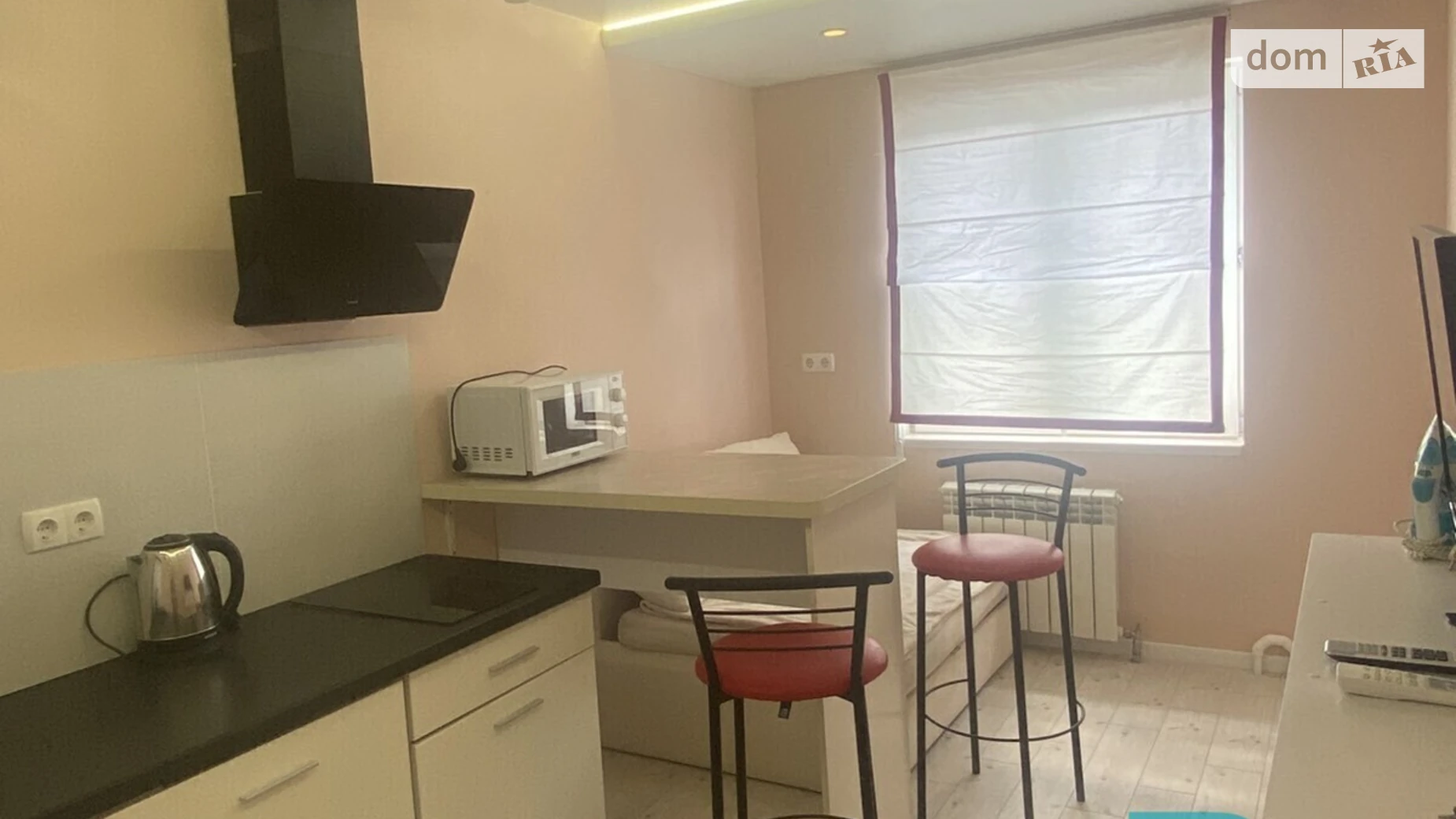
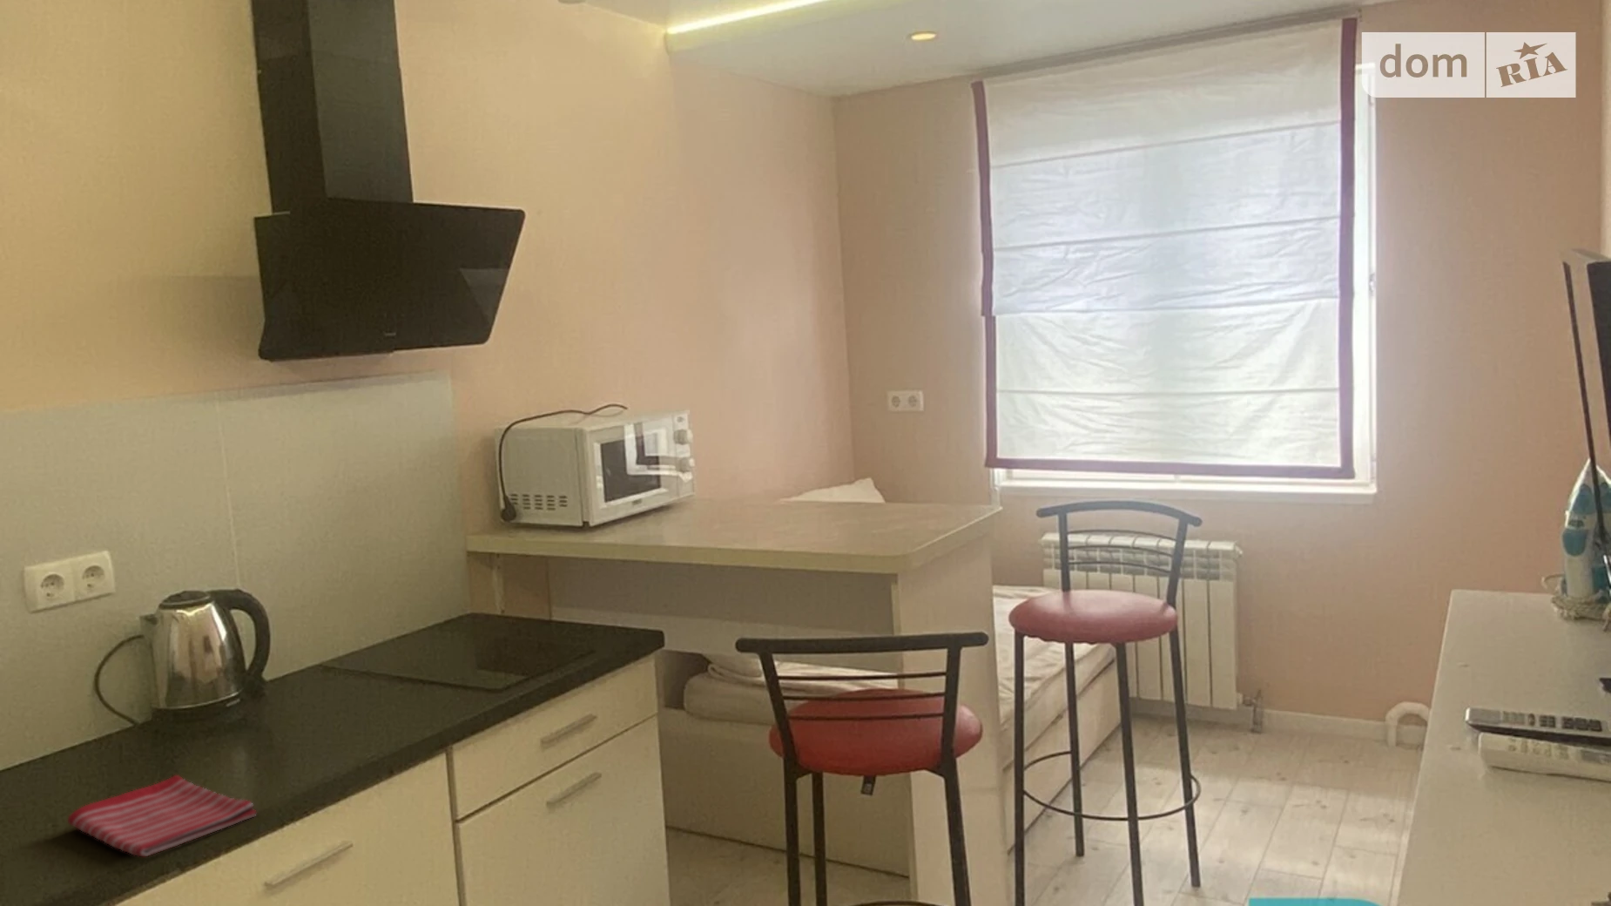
+ dish towel [67,774,257,857]
